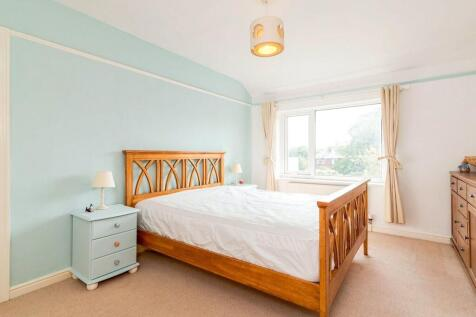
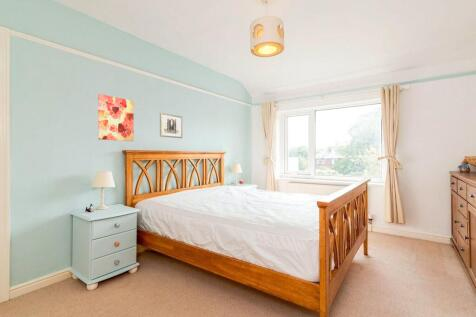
+ wall art [159,112,183,139]
+ wall art [97,93,135,142]
